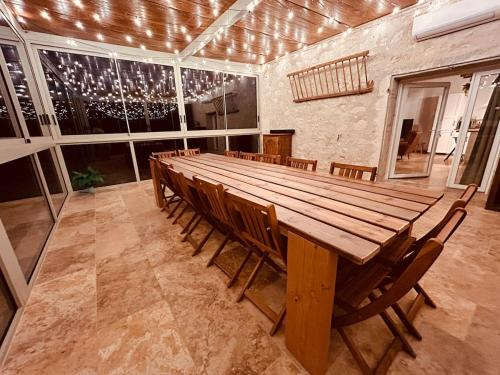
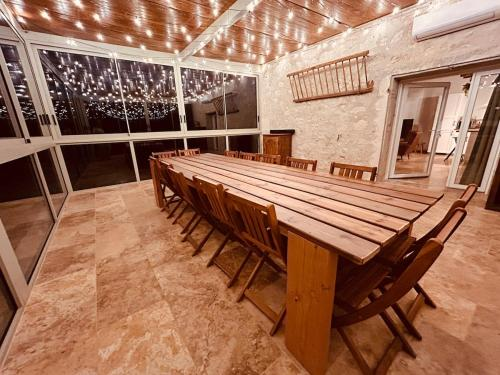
- potted plant [68,165,109,194]
